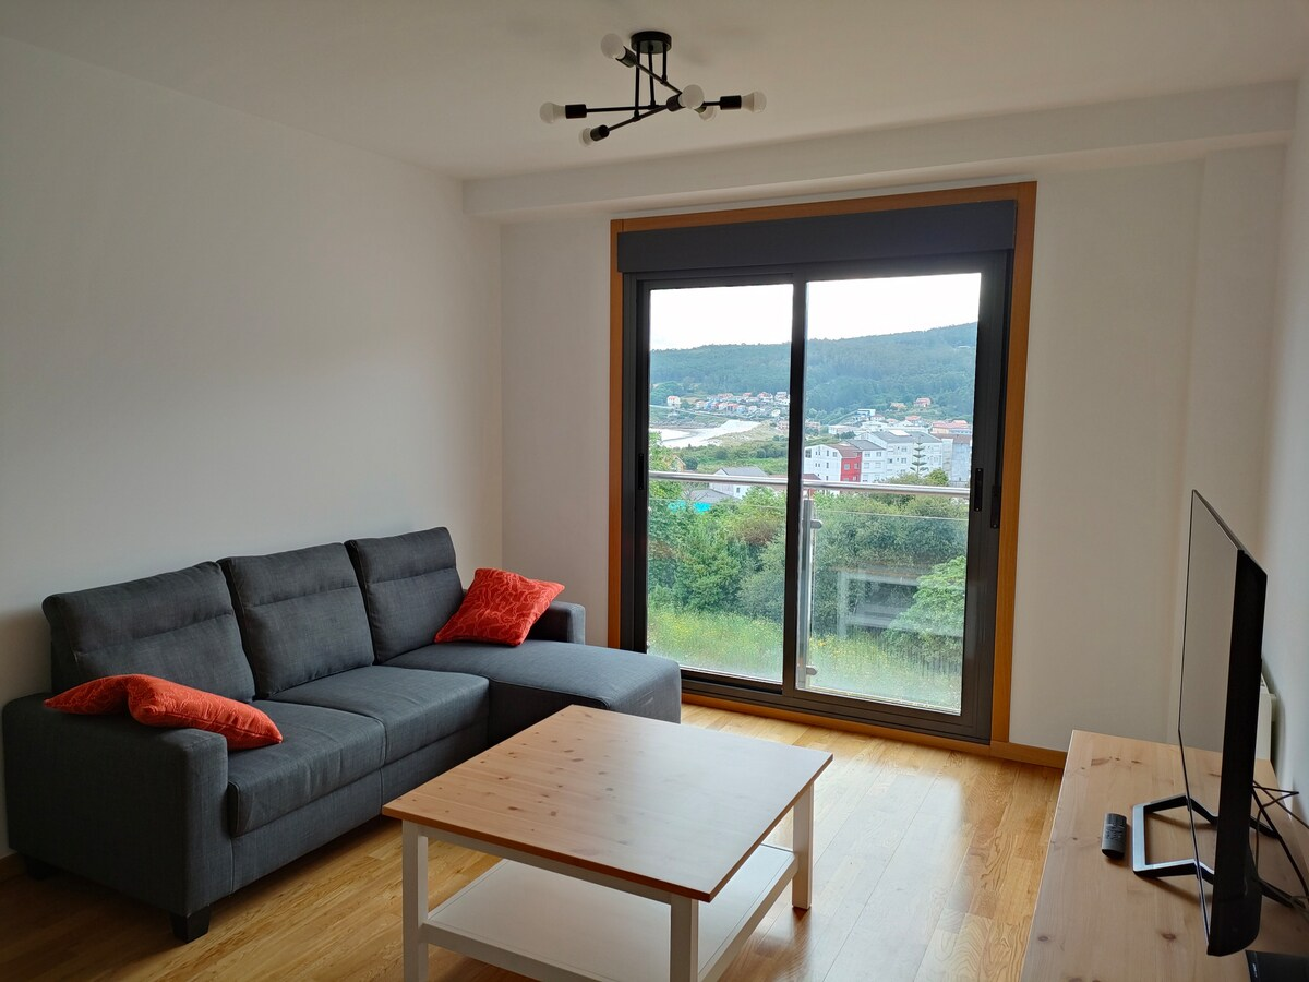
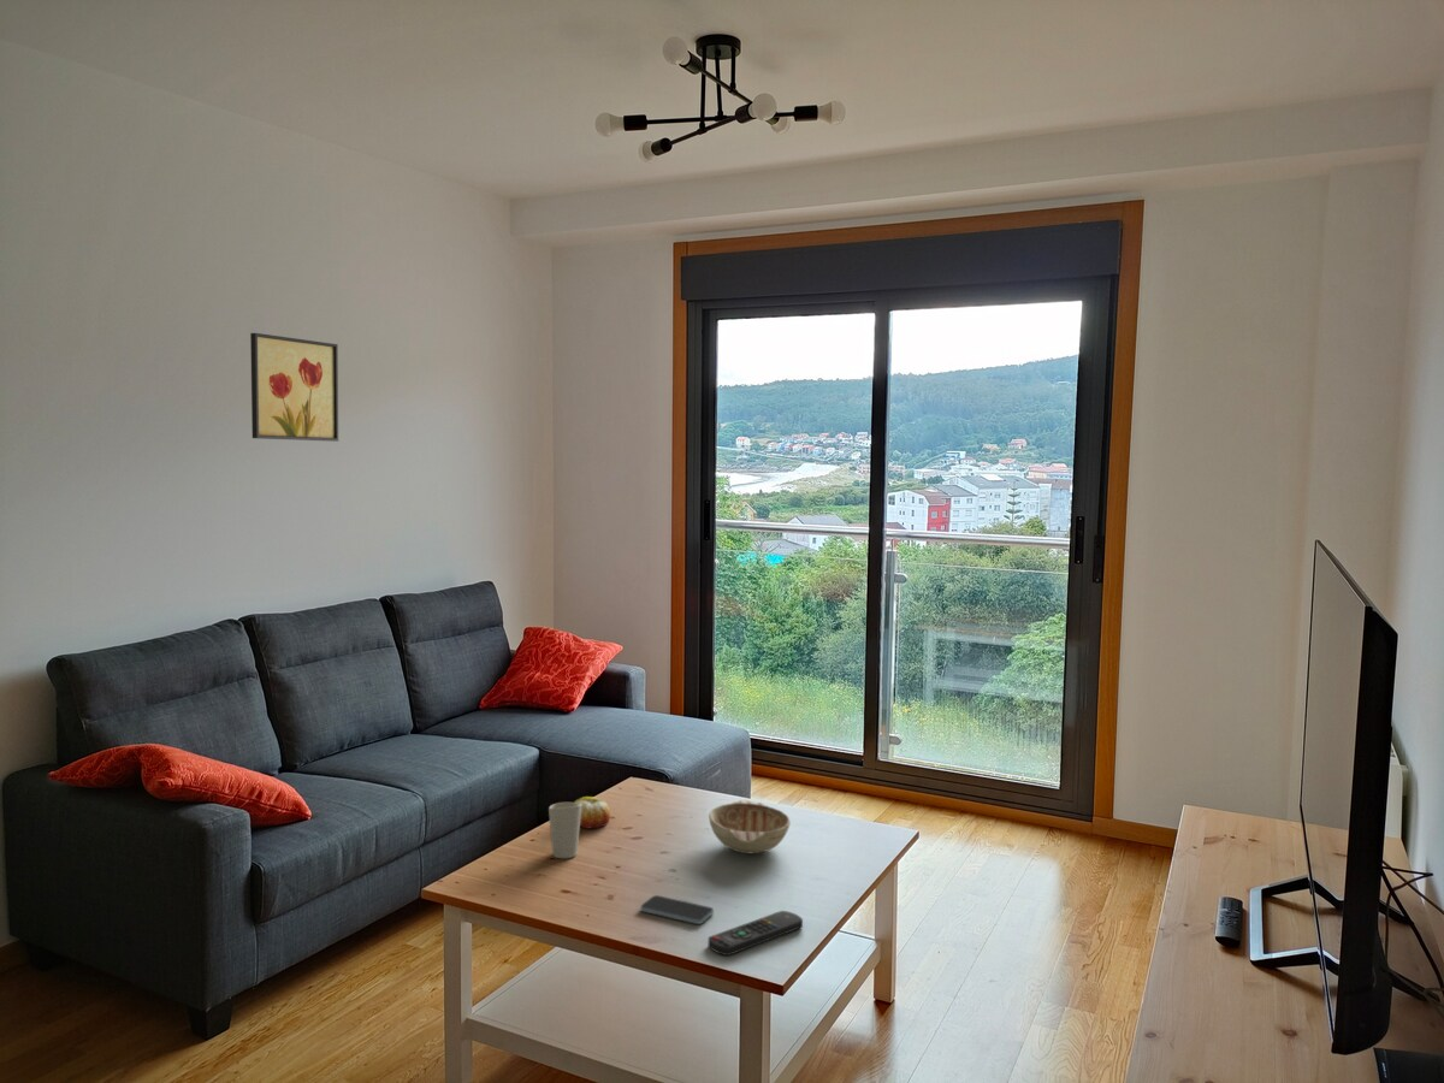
+ fruit [573,795,611,830]
+ cup [548,801,581,859]
+ smartphone [639,894,715,925]
+ wall art [249,332,339,443]
+ remote control [708,910,804,957]
+ decorative bowl [708,799,792,854]
